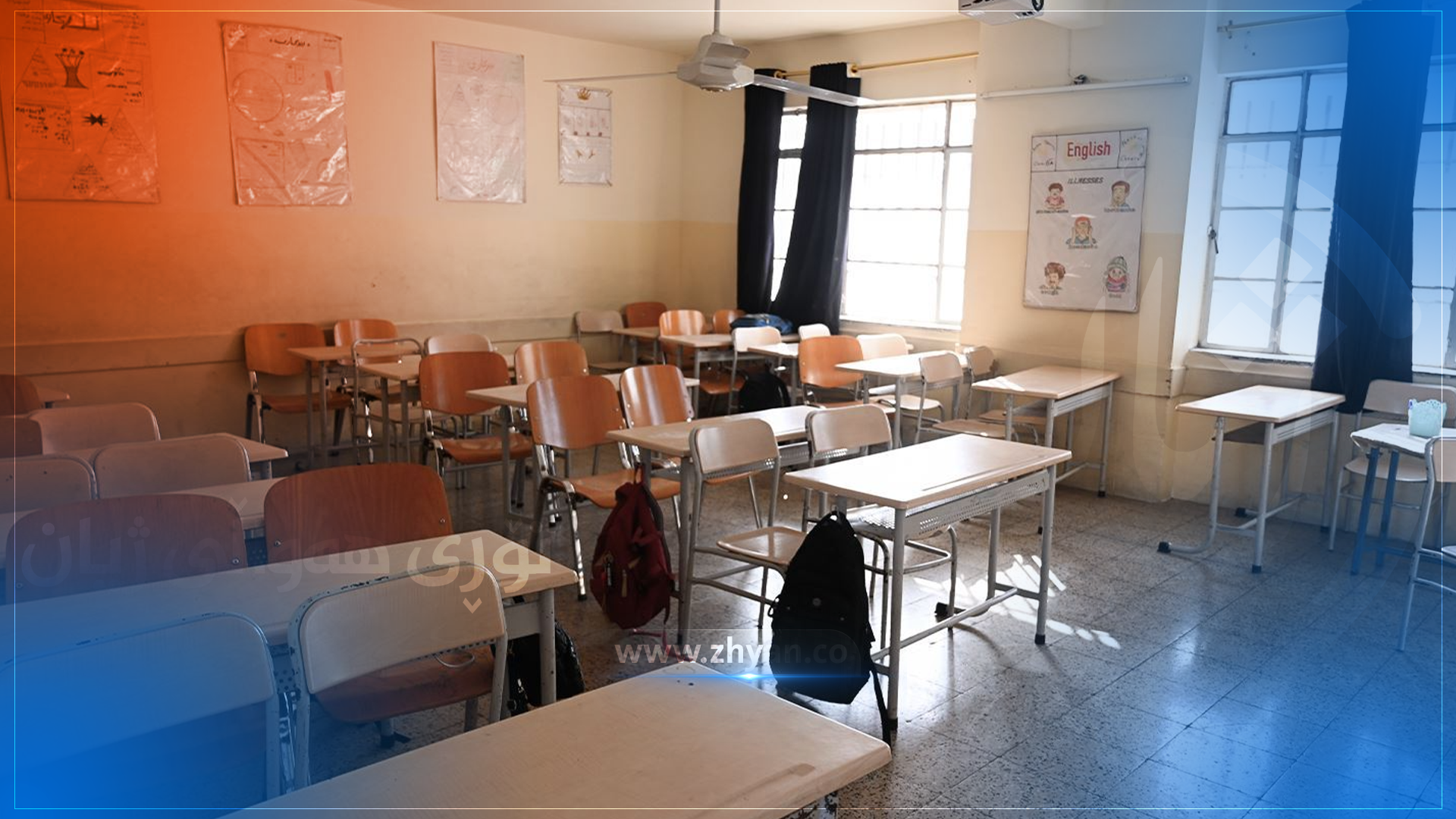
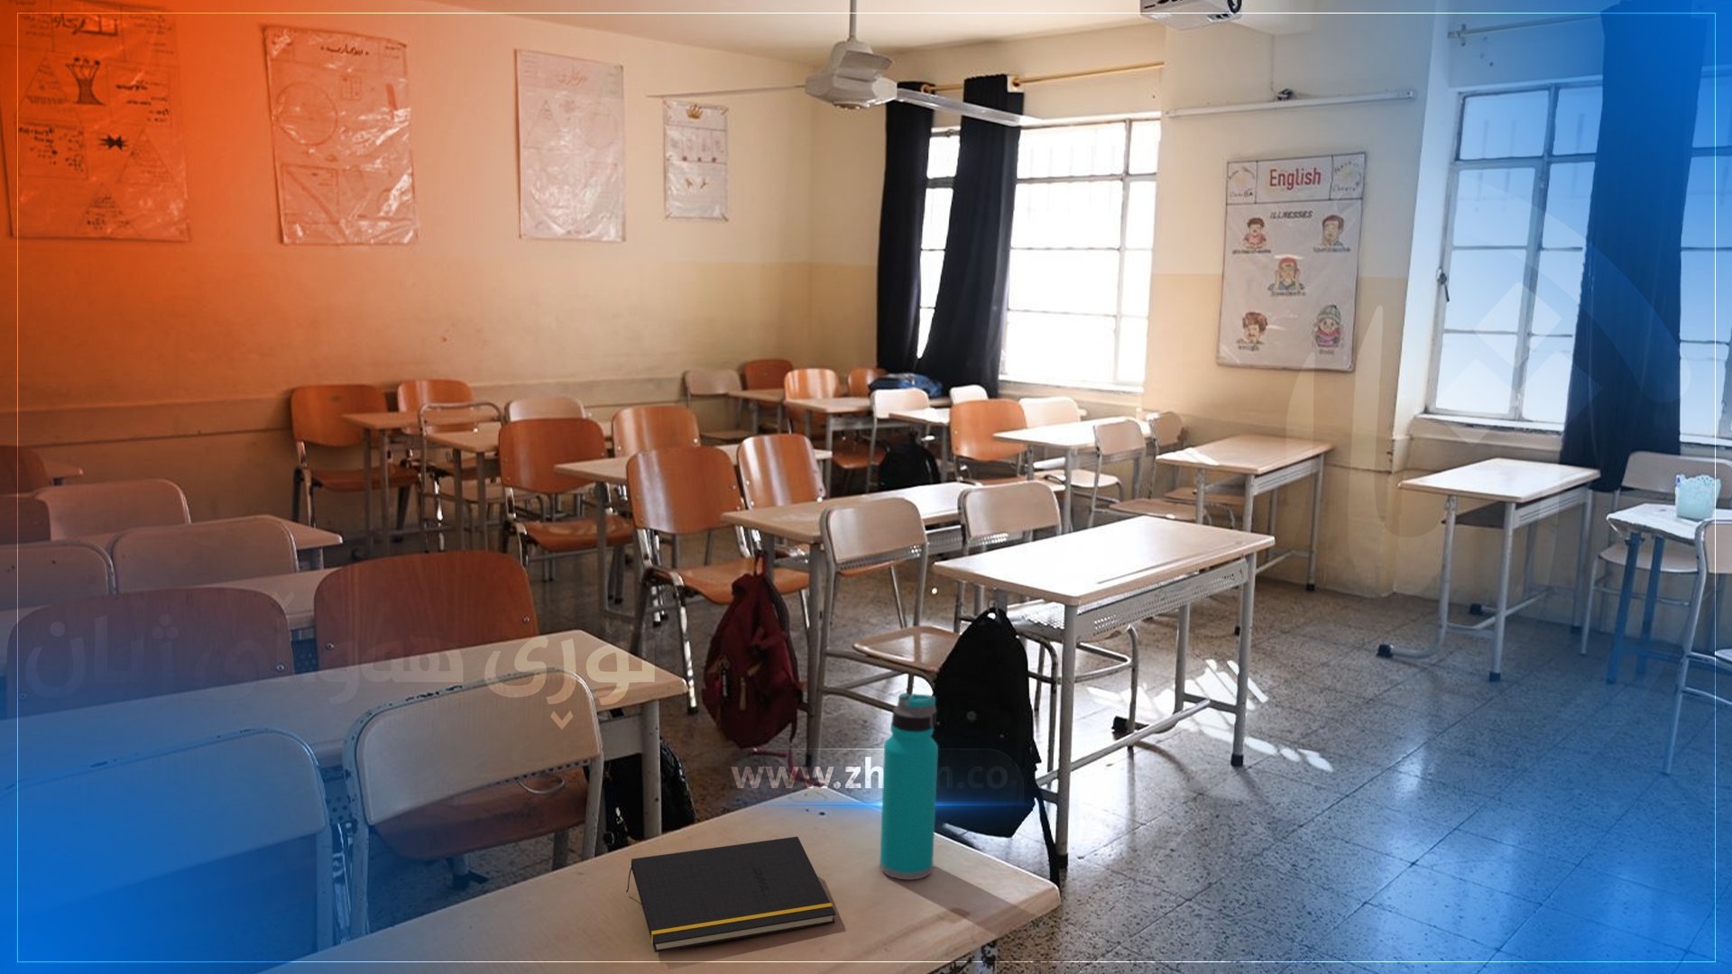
+ water bottle [879,692,939,880]
+ notepad [626,836,836,954]
